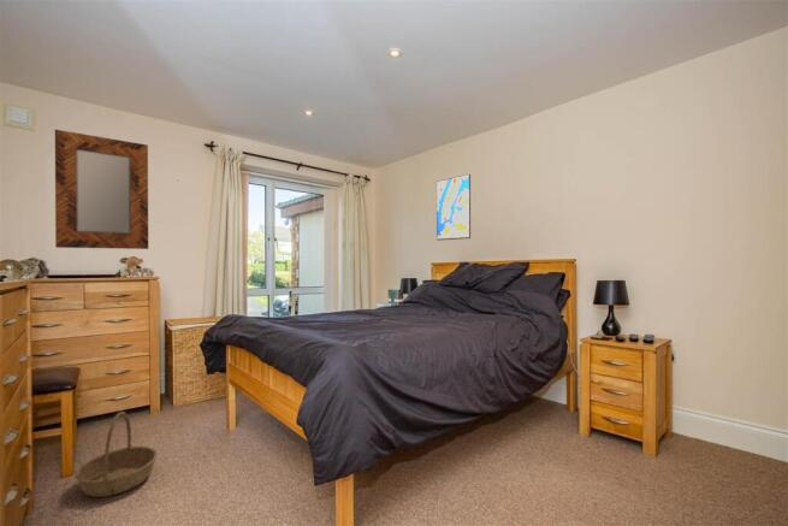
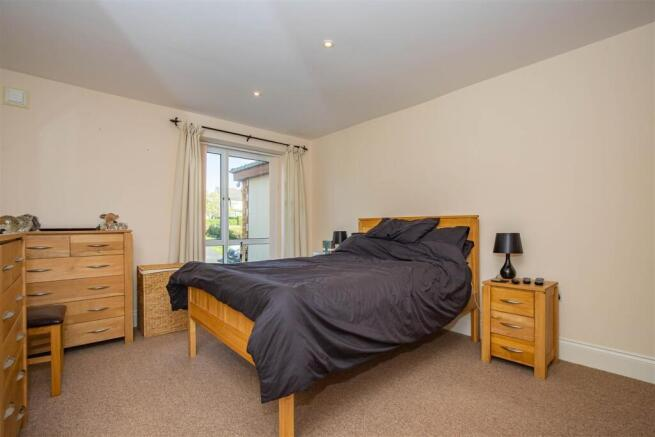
- basket [73,410,159,498]
- home mirror [54,129,149,250]
- wall art [436,173,472,242]
